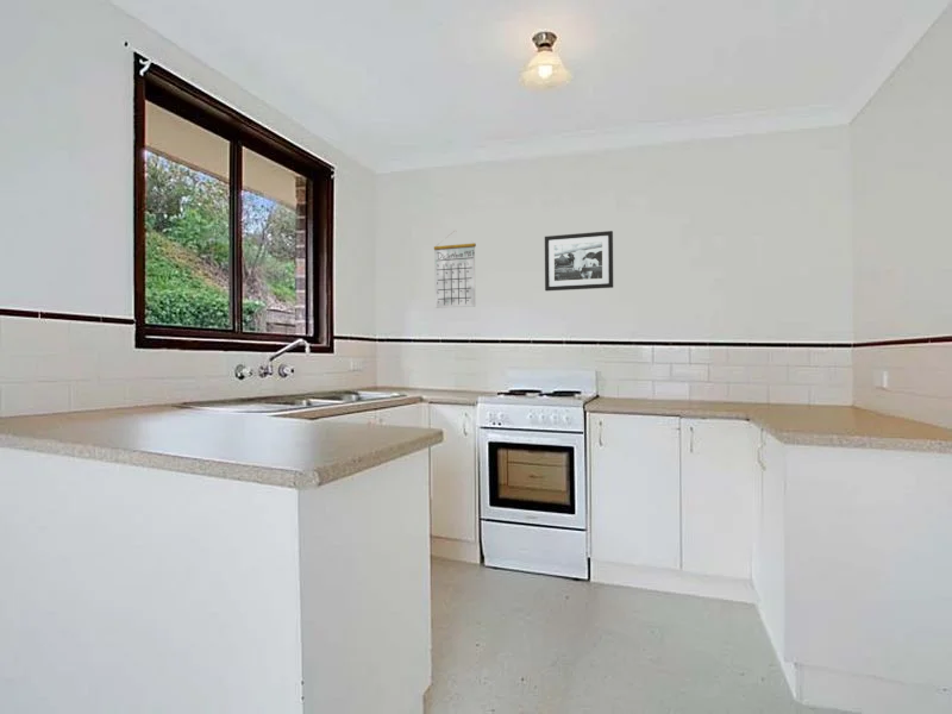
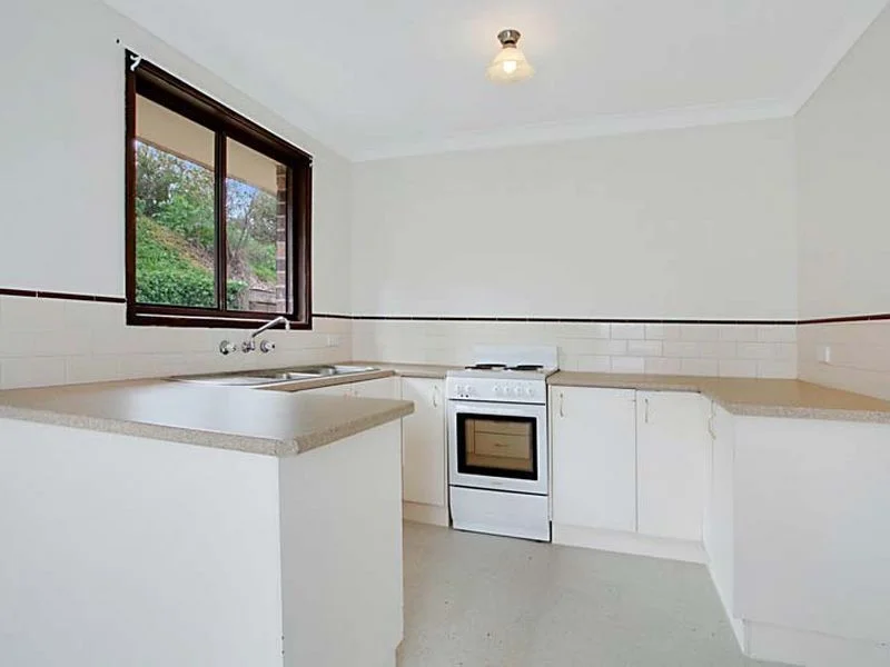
- picture frame [544,230,614,292]
- calendar [433,230,477,309]
